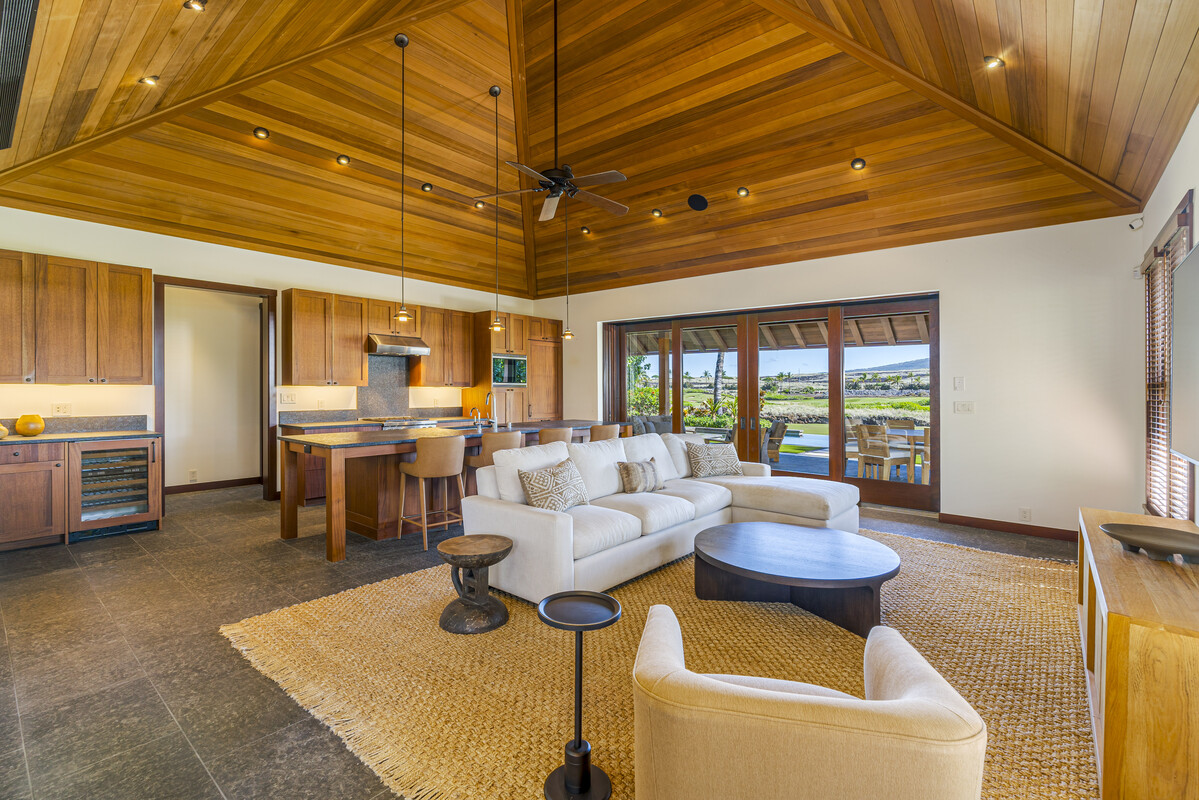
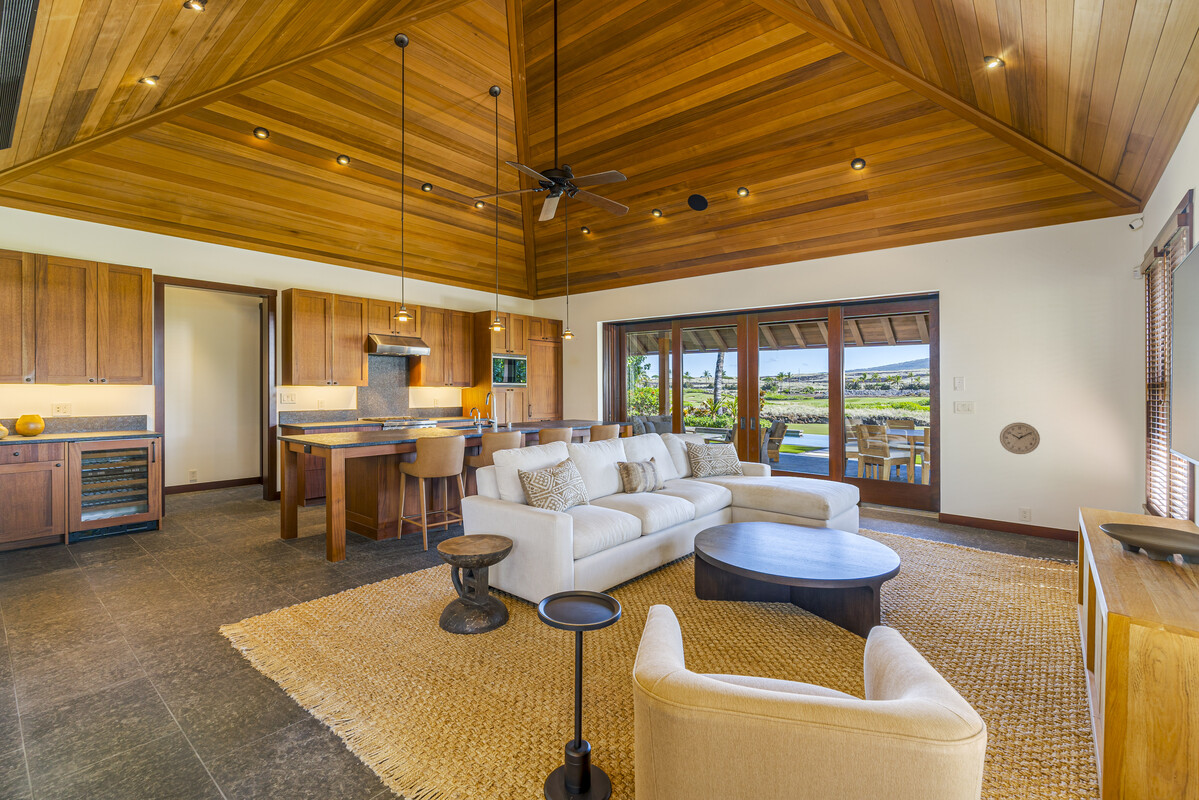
+ wall clock [999,421,1041,455]
